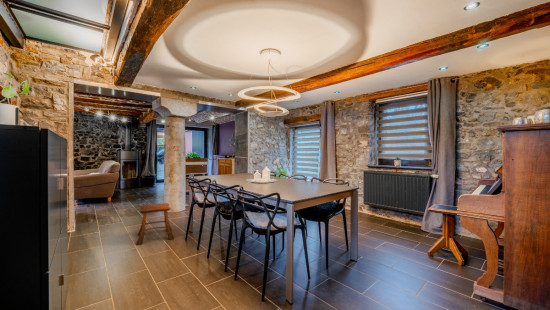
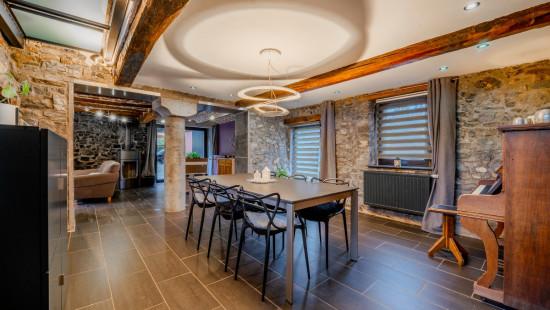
- stool [135,202,175,246]
